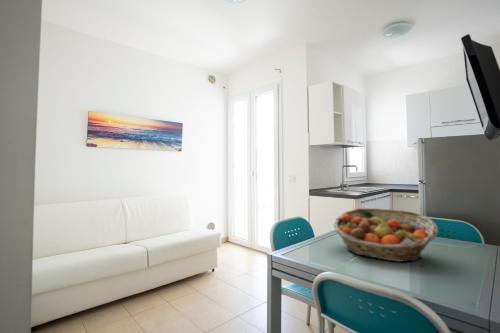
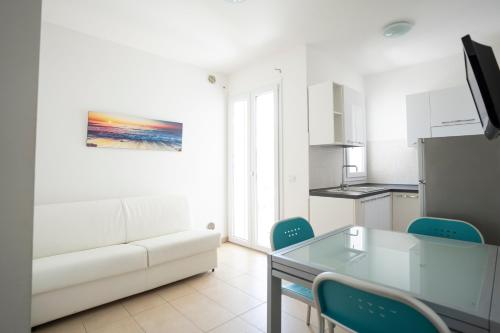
- fruit basket [332,207,439,263]
